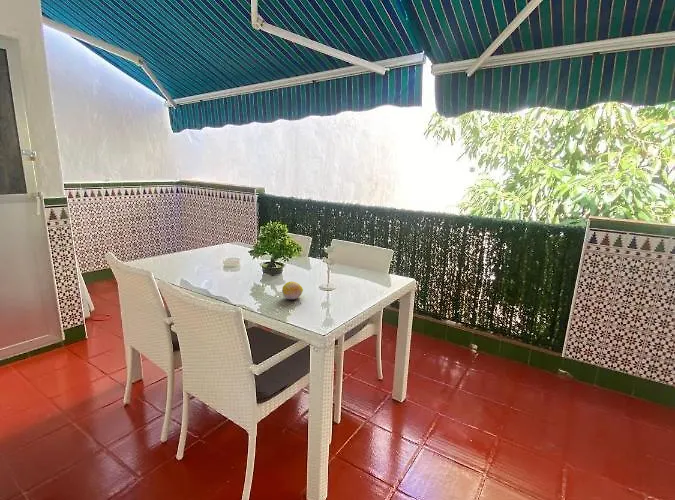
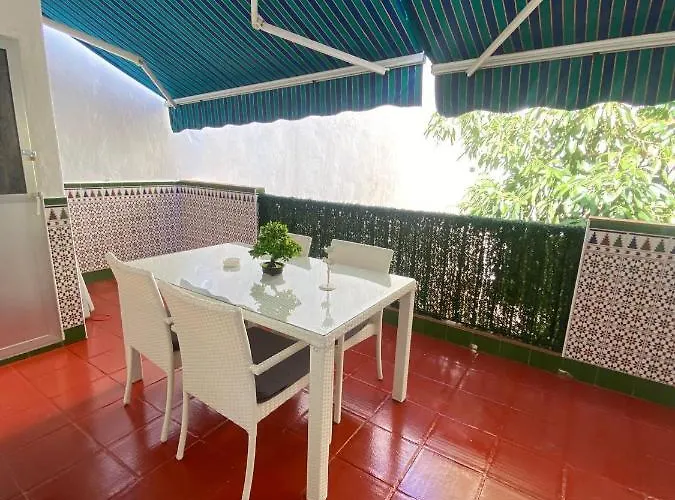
- fruit [281,281,304,300]
